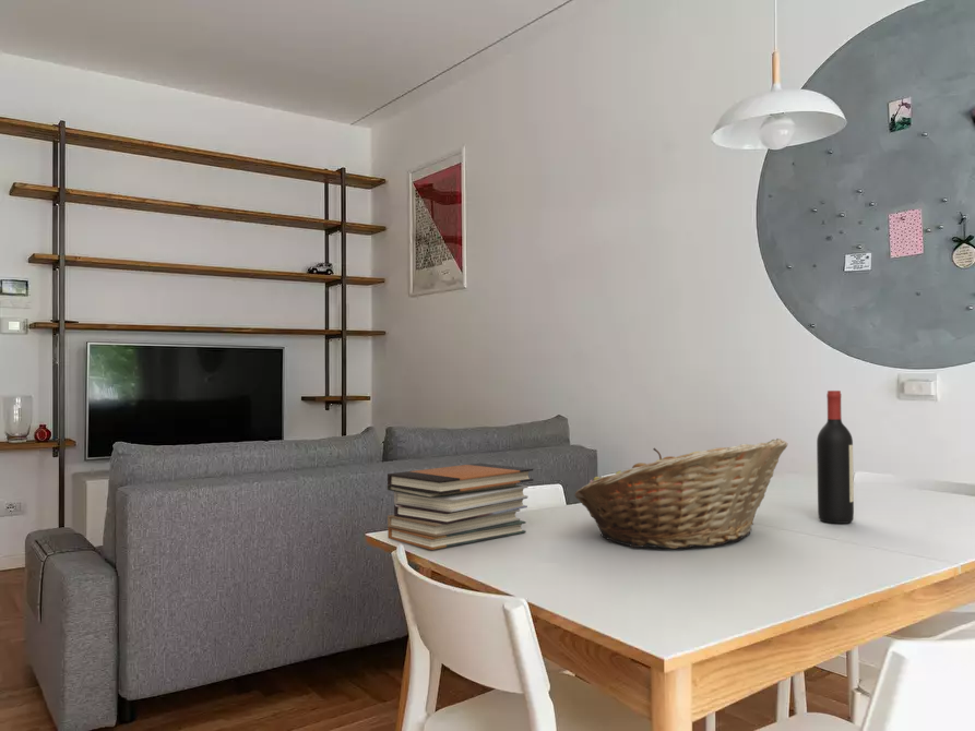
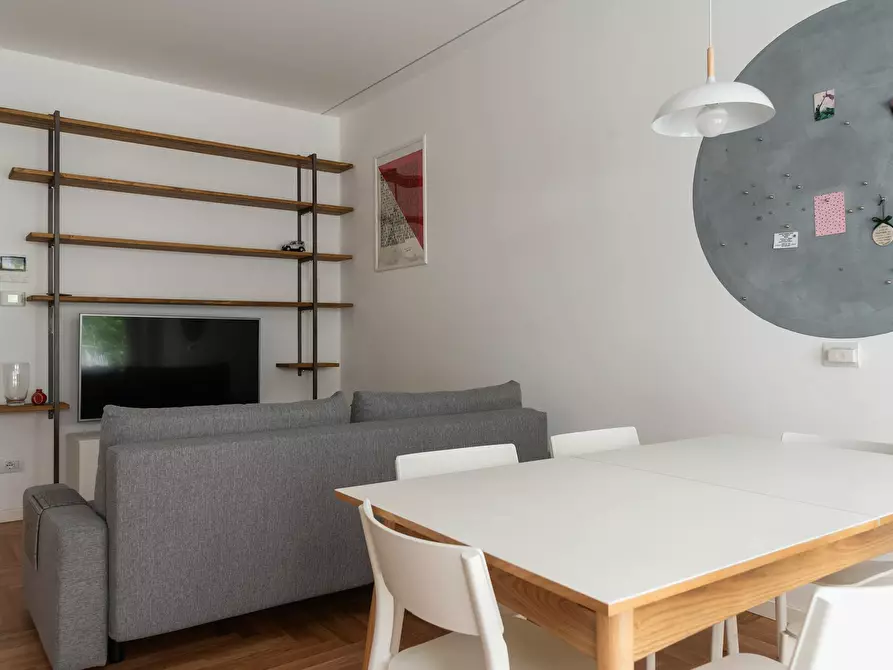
- book stack [387,463,534,551]
- fruit basket [573,438,788,550]
- wine bottle [816,390,855,525]
